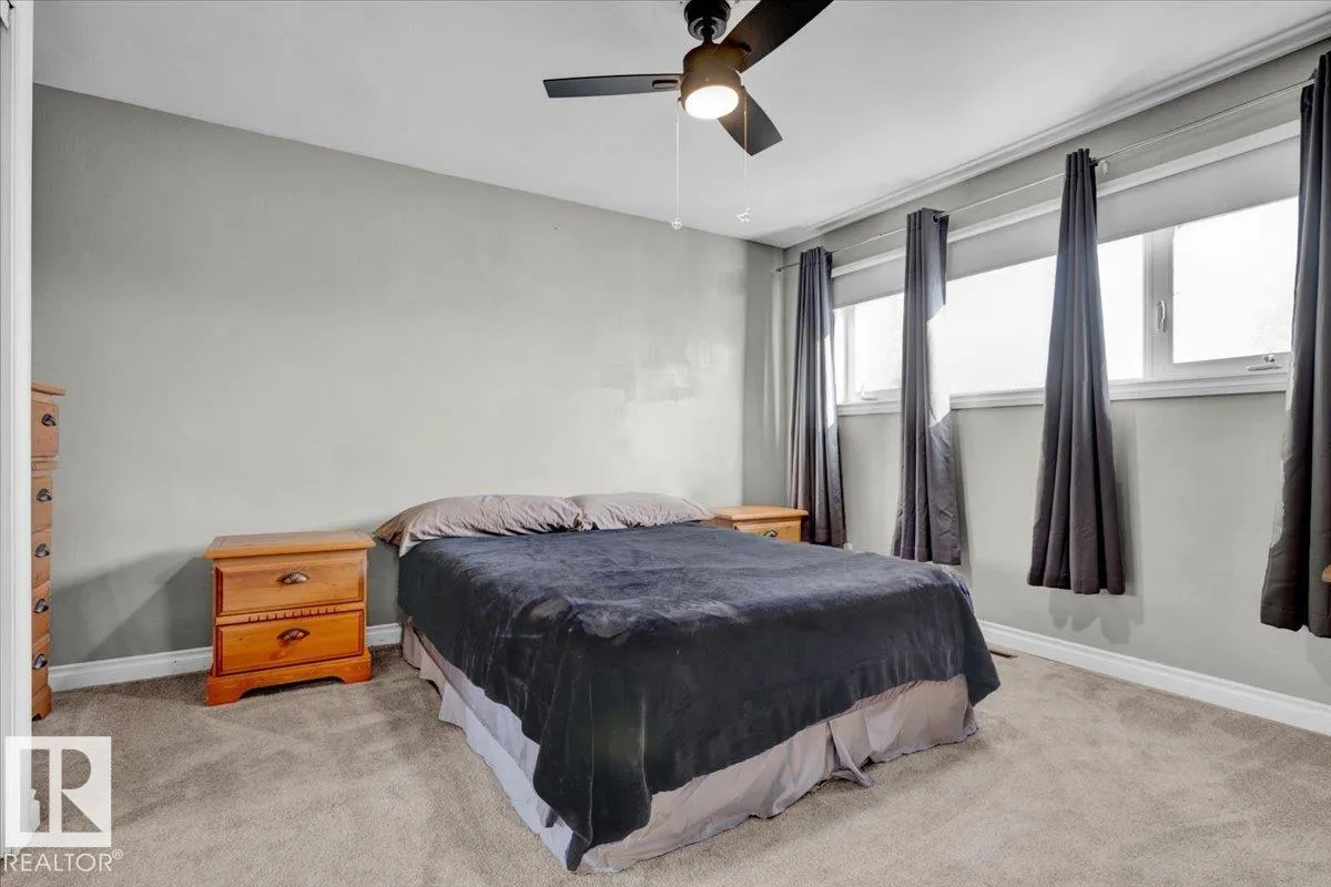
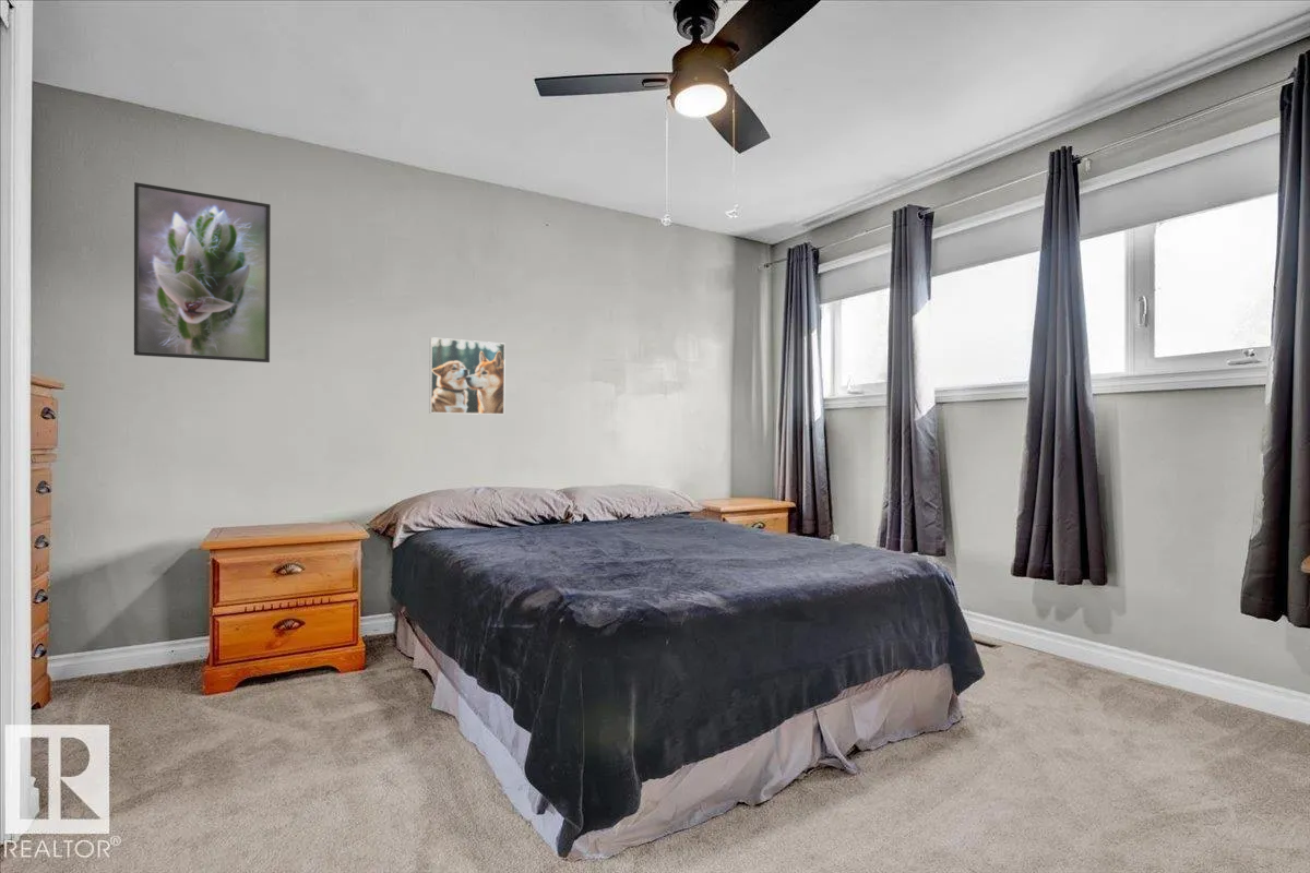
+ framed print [428,336,507,416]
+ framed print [133,181,272,363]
